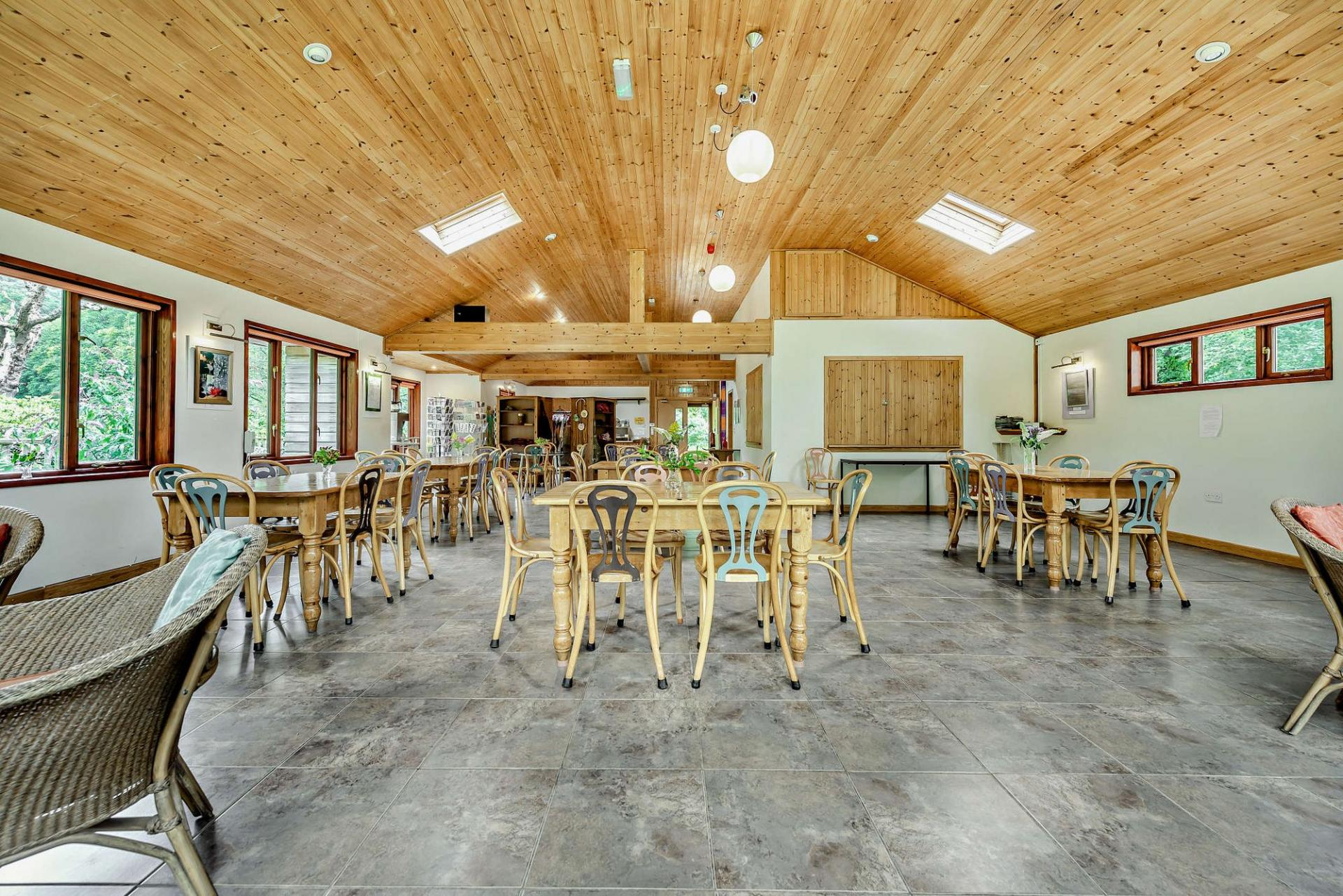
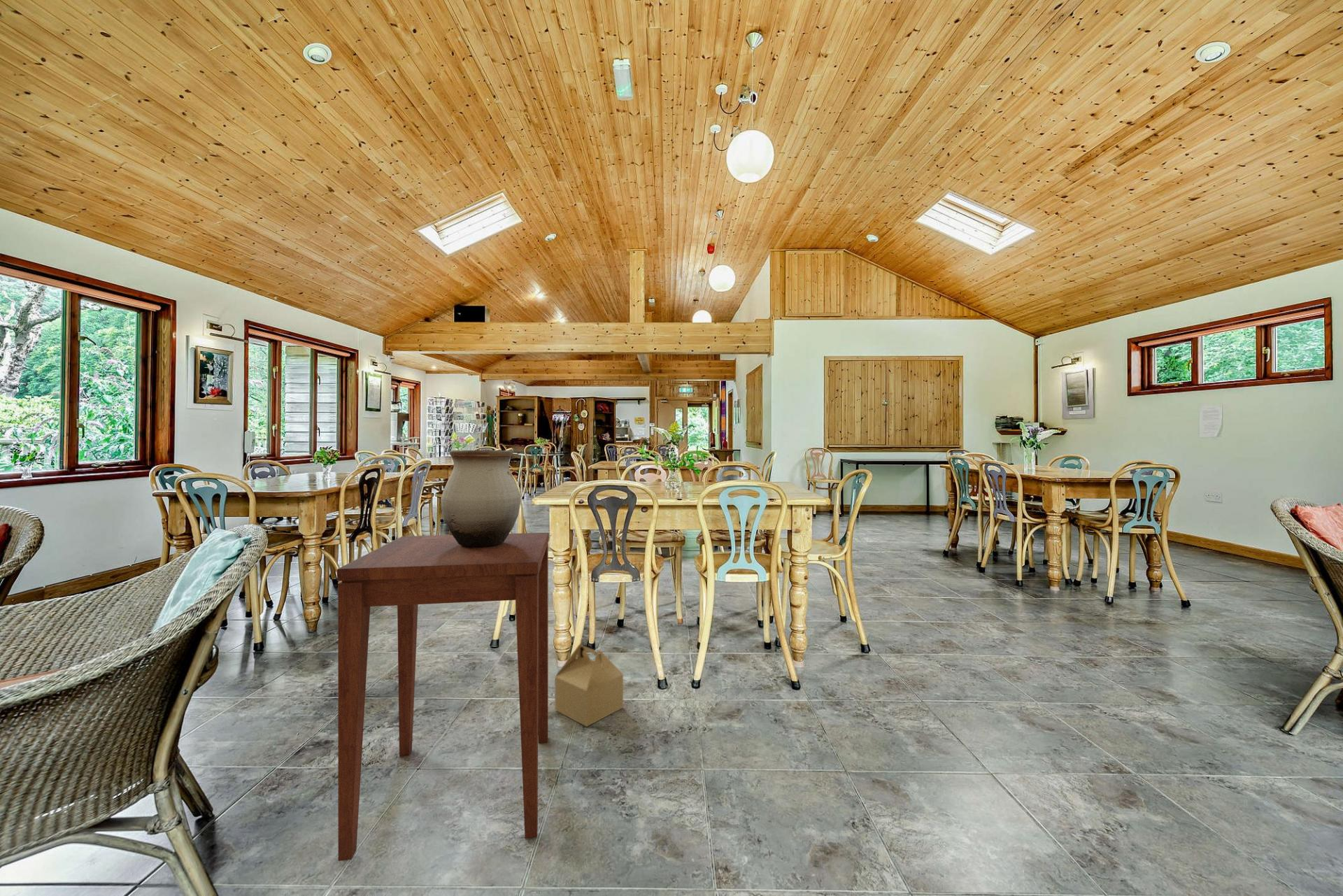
+ cardboard box [554,643,624,727]
+ vase [440,450,521,548]
+ side table [336,532,550,862]
